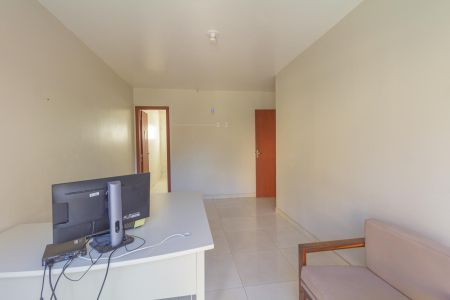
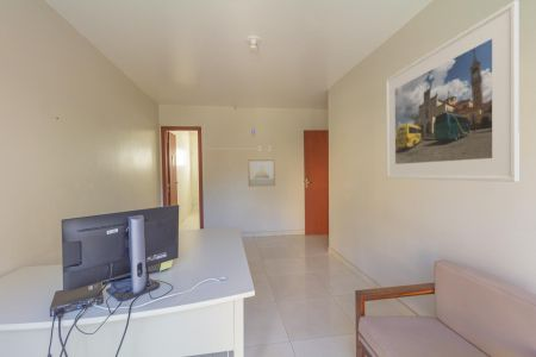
+ wall art [247,158,276,188]
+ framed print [385,0,521,183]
